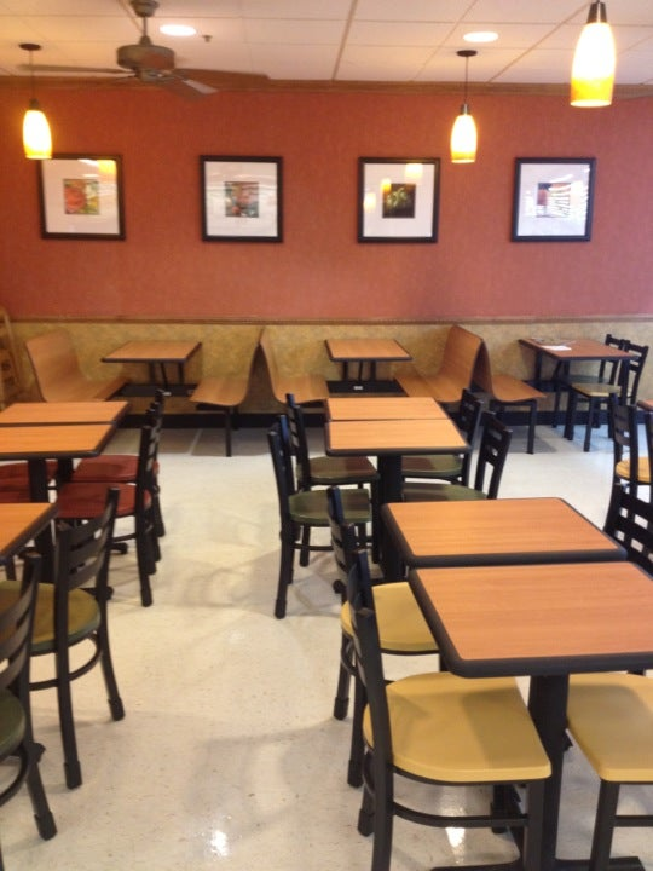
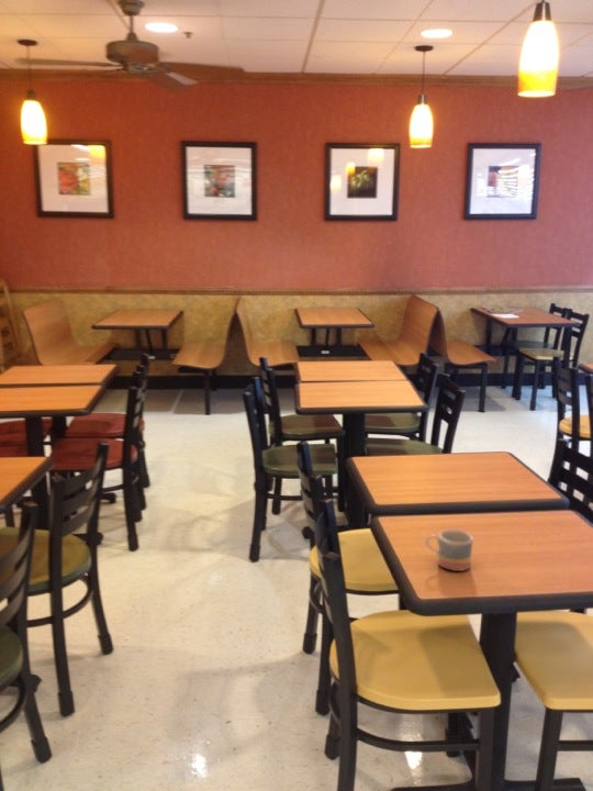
+ mug [425,528,474,572]
